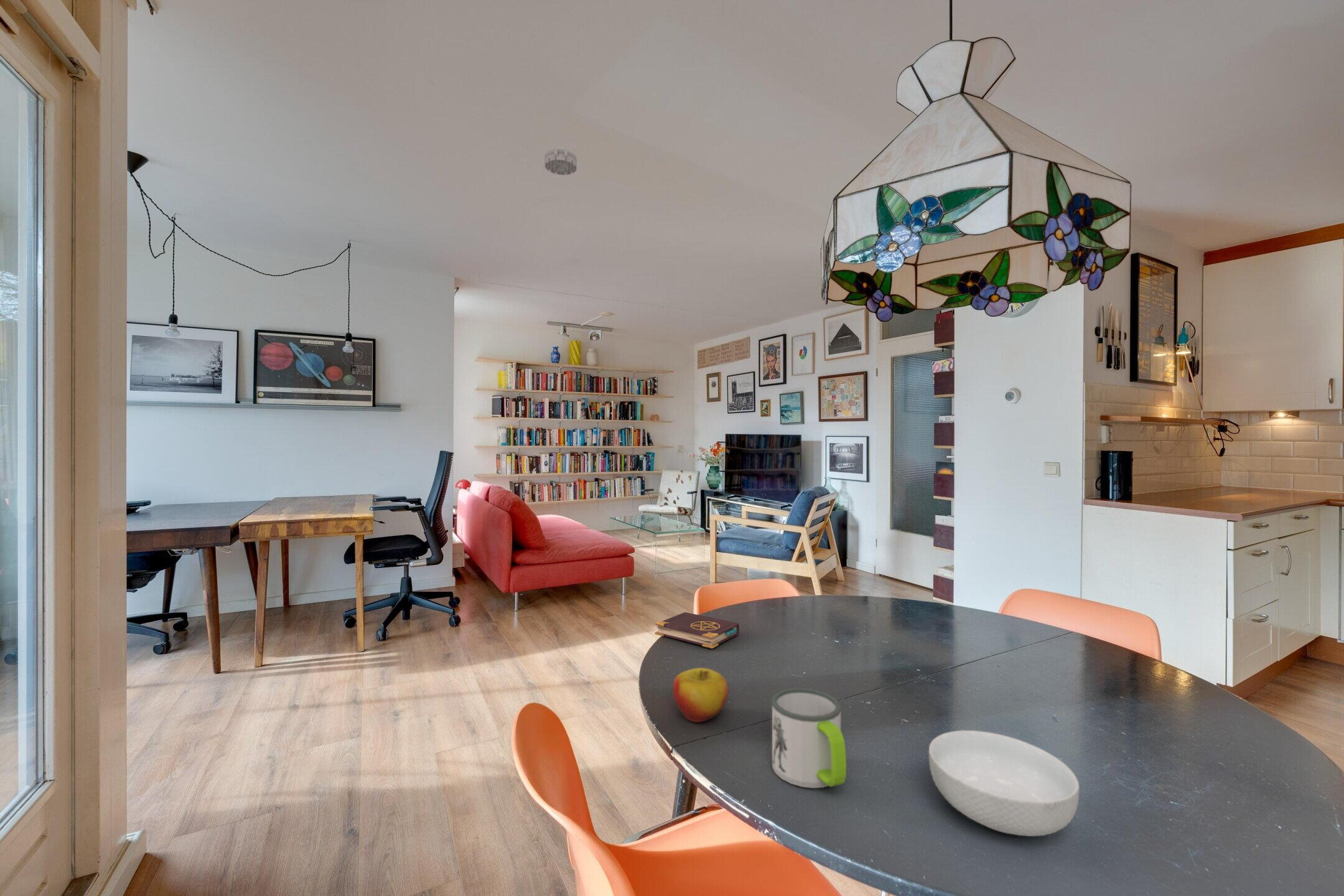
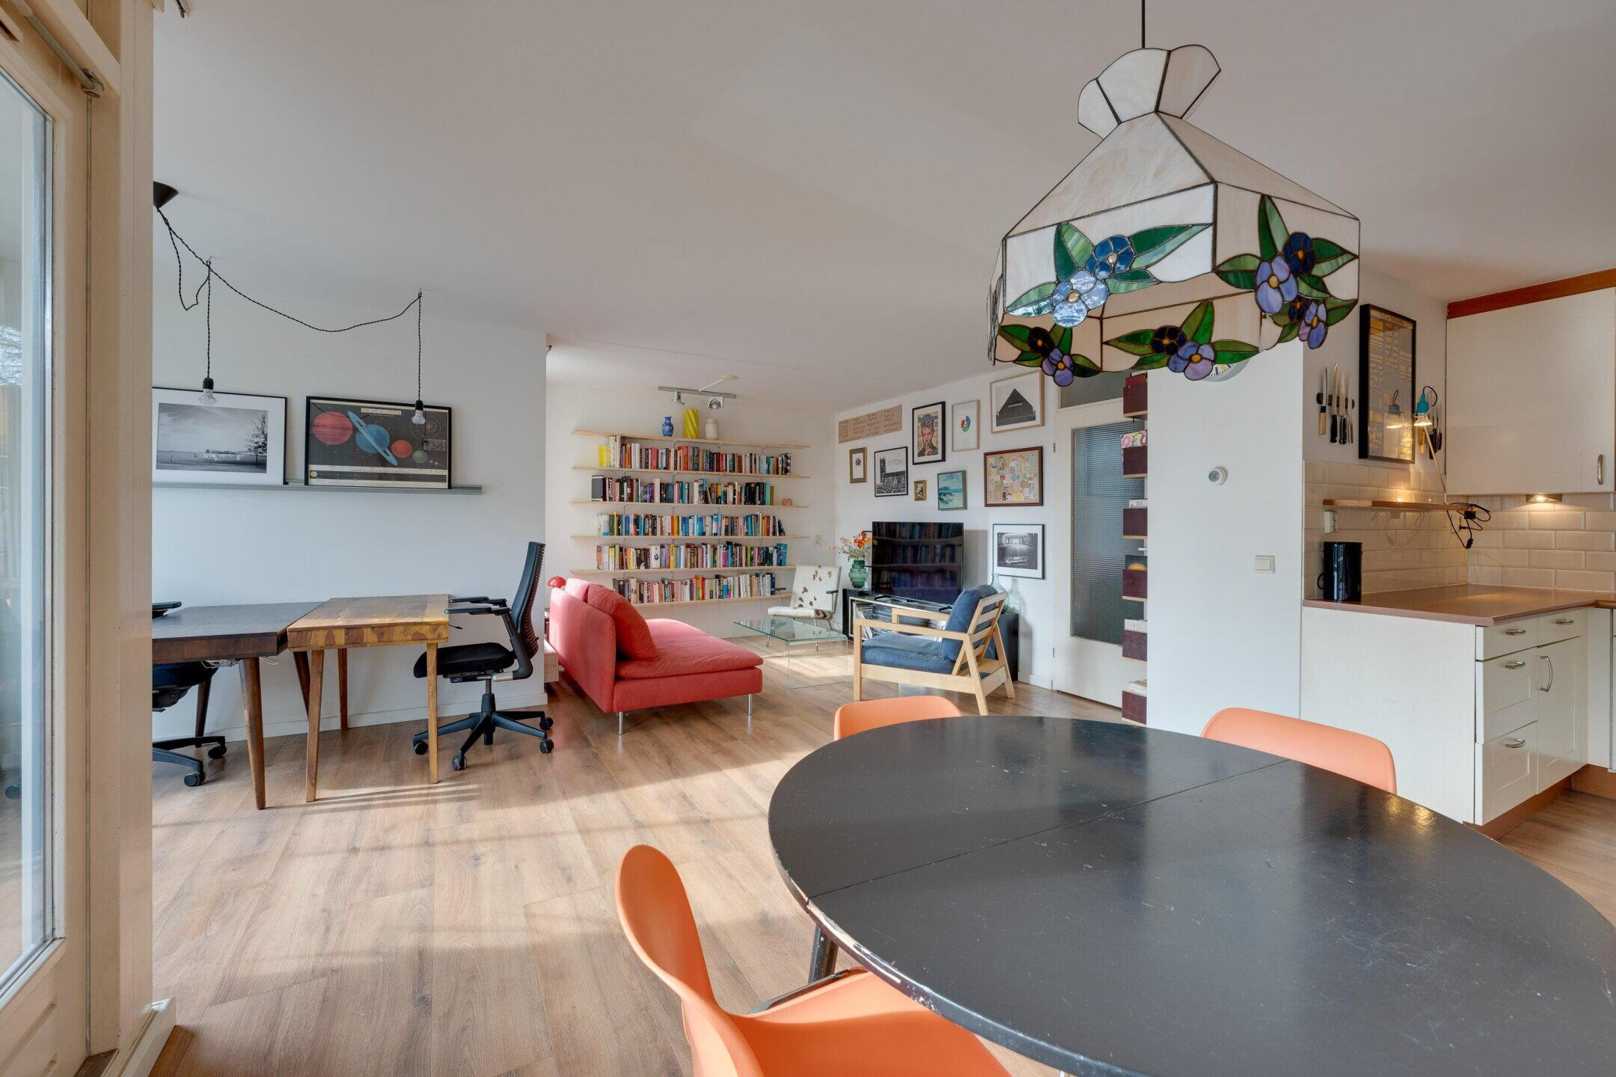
- book [654,612,740,649]
- apple [673,667,729,722]
- mug [772,688,847,789]
- smoke detector [544,147,577,175]
- cereal bowl [928,730,1080,837]
